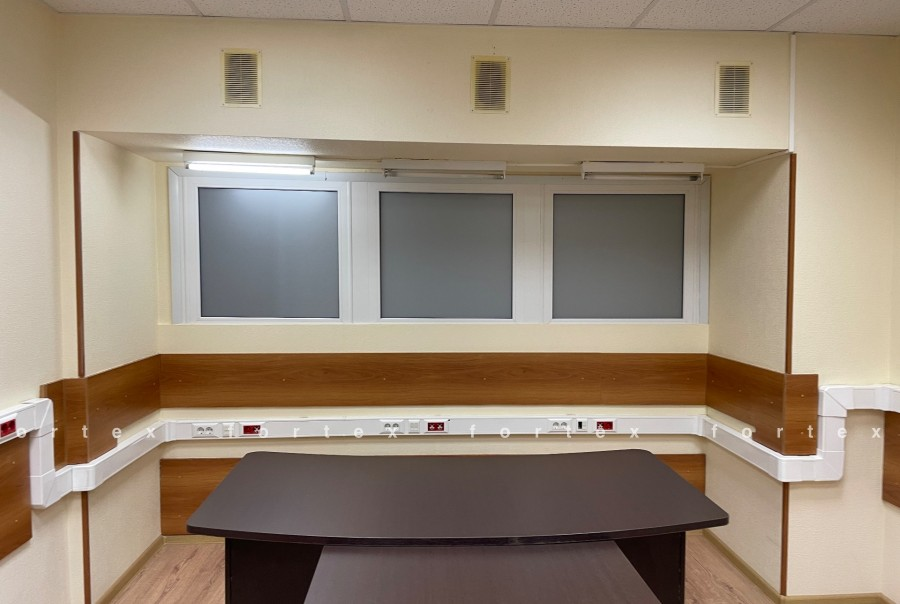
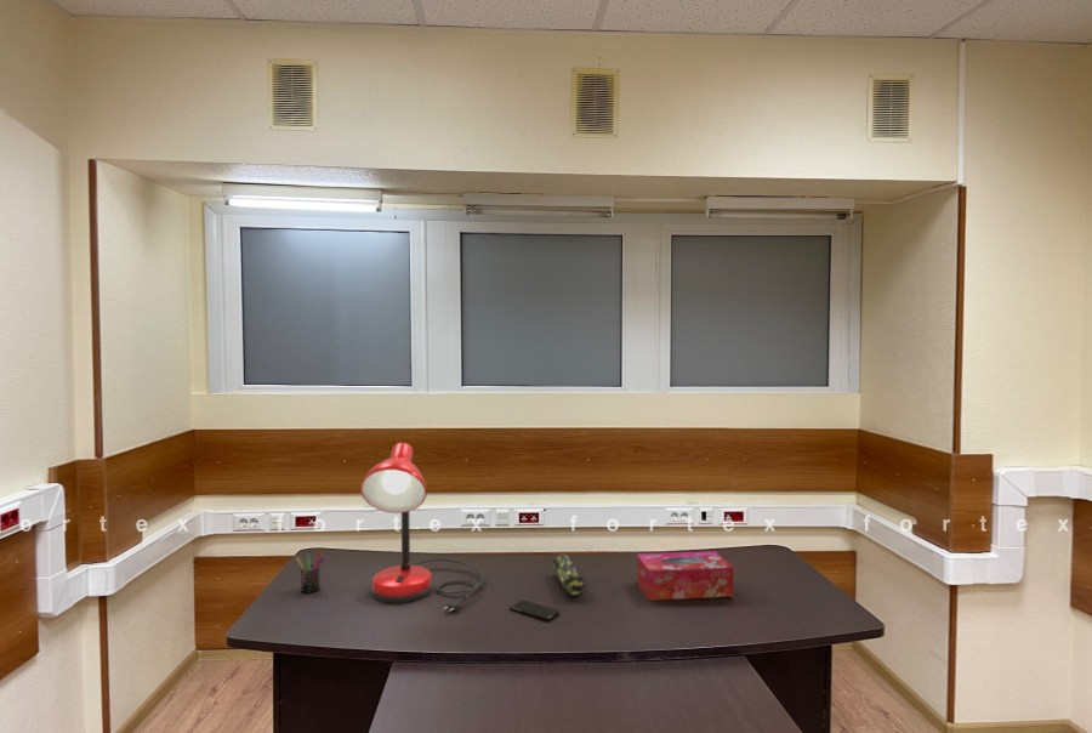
+ desk lamp [359,442,485,614]
+ tissue box [636,550,735,602]
+ pencil case [552,552,586,597]
+ pen holder [295,550,325,593]
+ smartphone [508,598,561,621]
